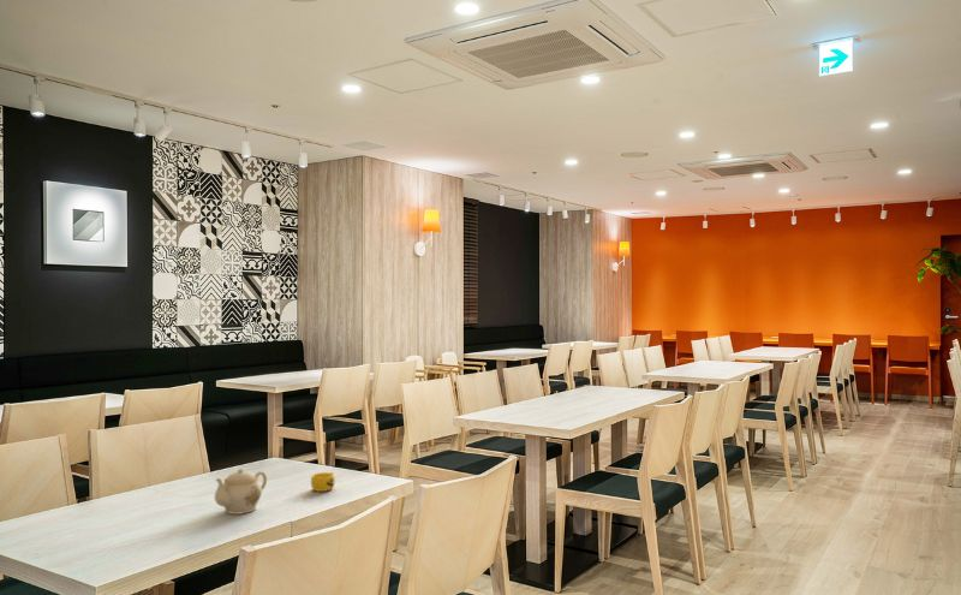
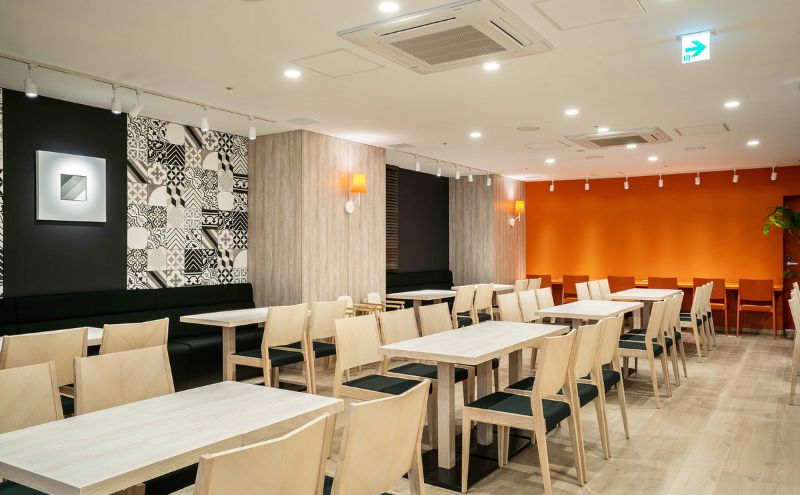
- teapot [214,468,268,516]
- cup [310,471,336,493]
